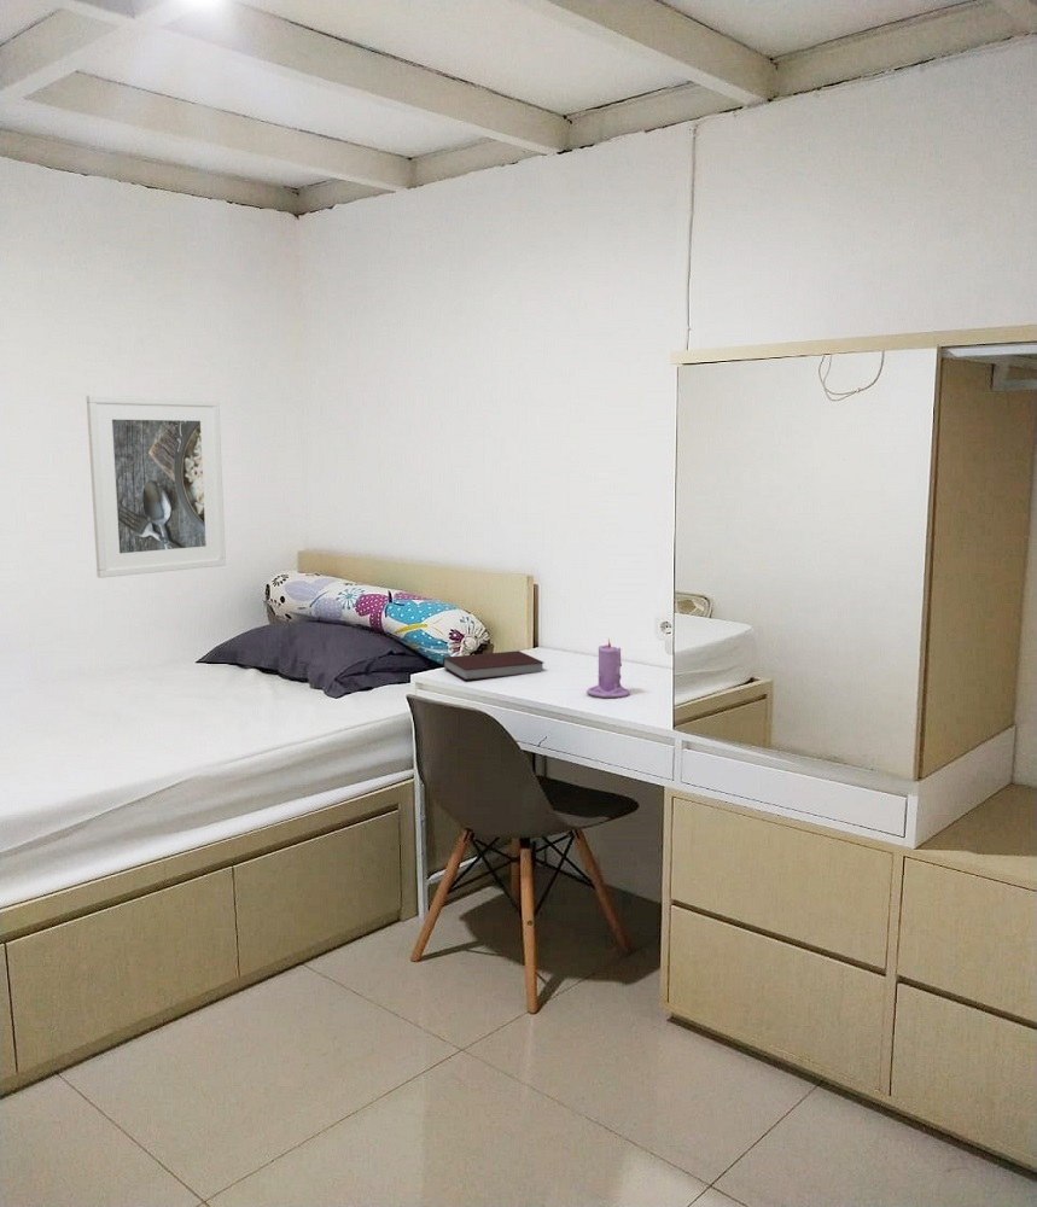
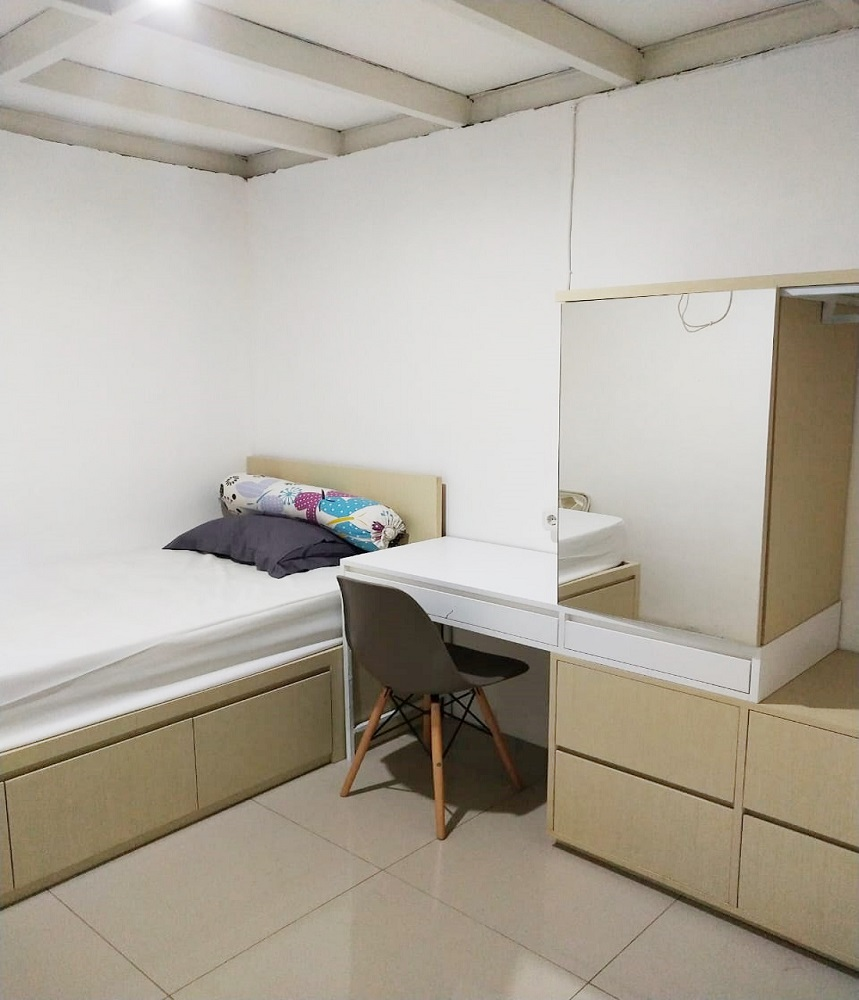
- notebook [442,649,544,681]
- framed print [86,395,227,579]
- candle [586,637,631,699]
